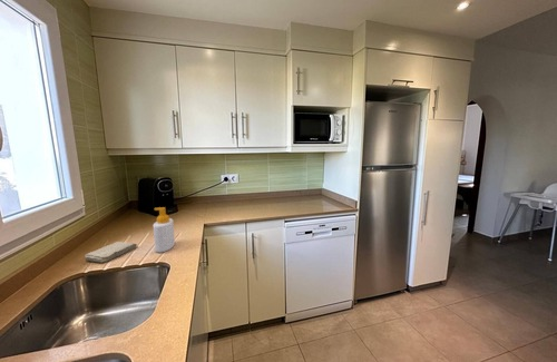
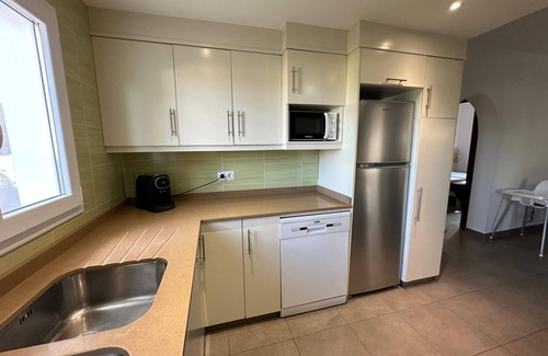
- washcloth [84,241,138,263]
- soap bottle [153,206,176,254]
